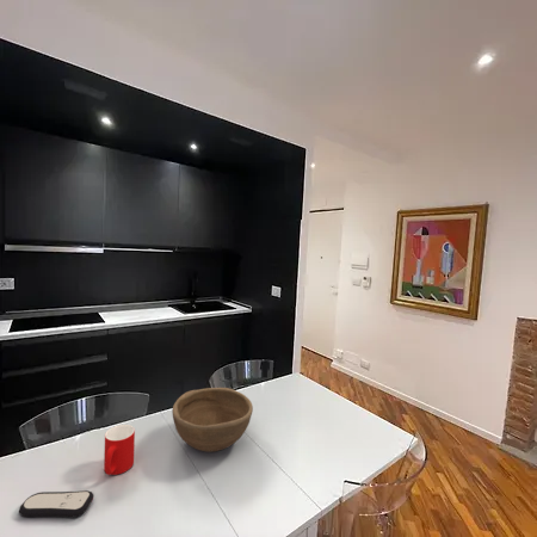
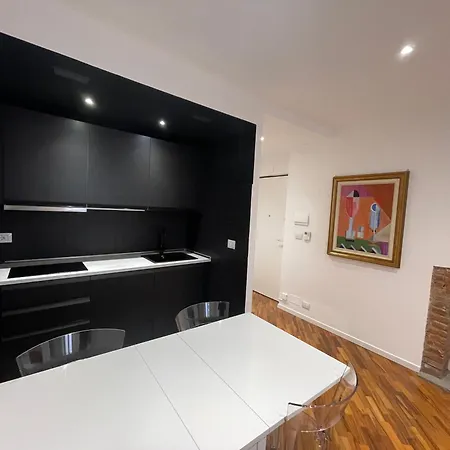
- bowl [171,387,254,453]
- cup [103,424,136,476]
- remote control [18,489,94,519]
